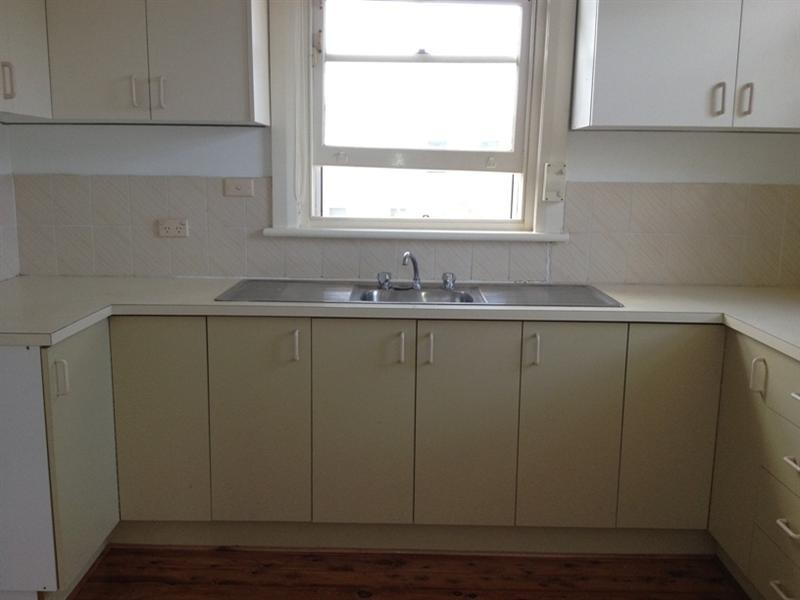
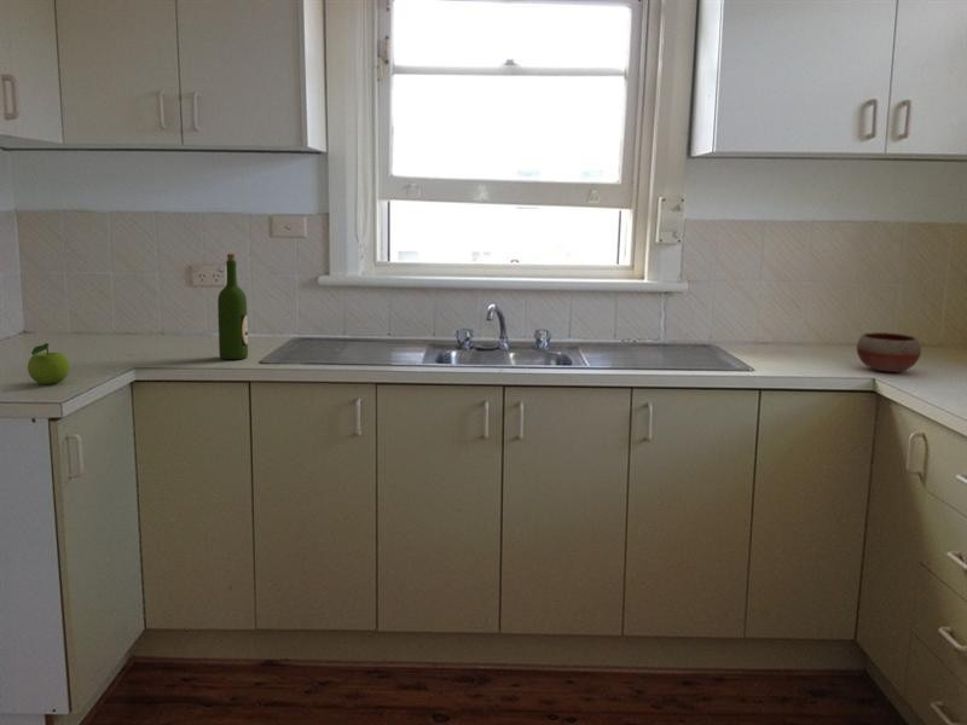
+ wine bottle [216,253,249,360]
+ fruit [27,342,70,385]
+ bowl [856,331,922,373]
